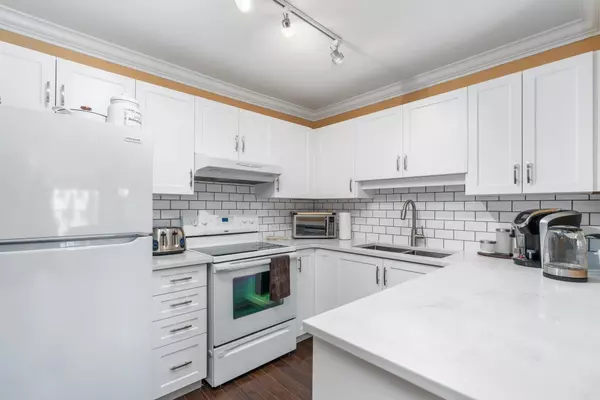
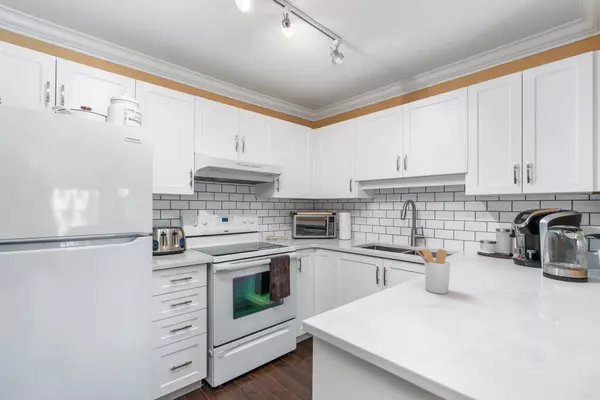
+ utensil holder [413,247,451,295]
